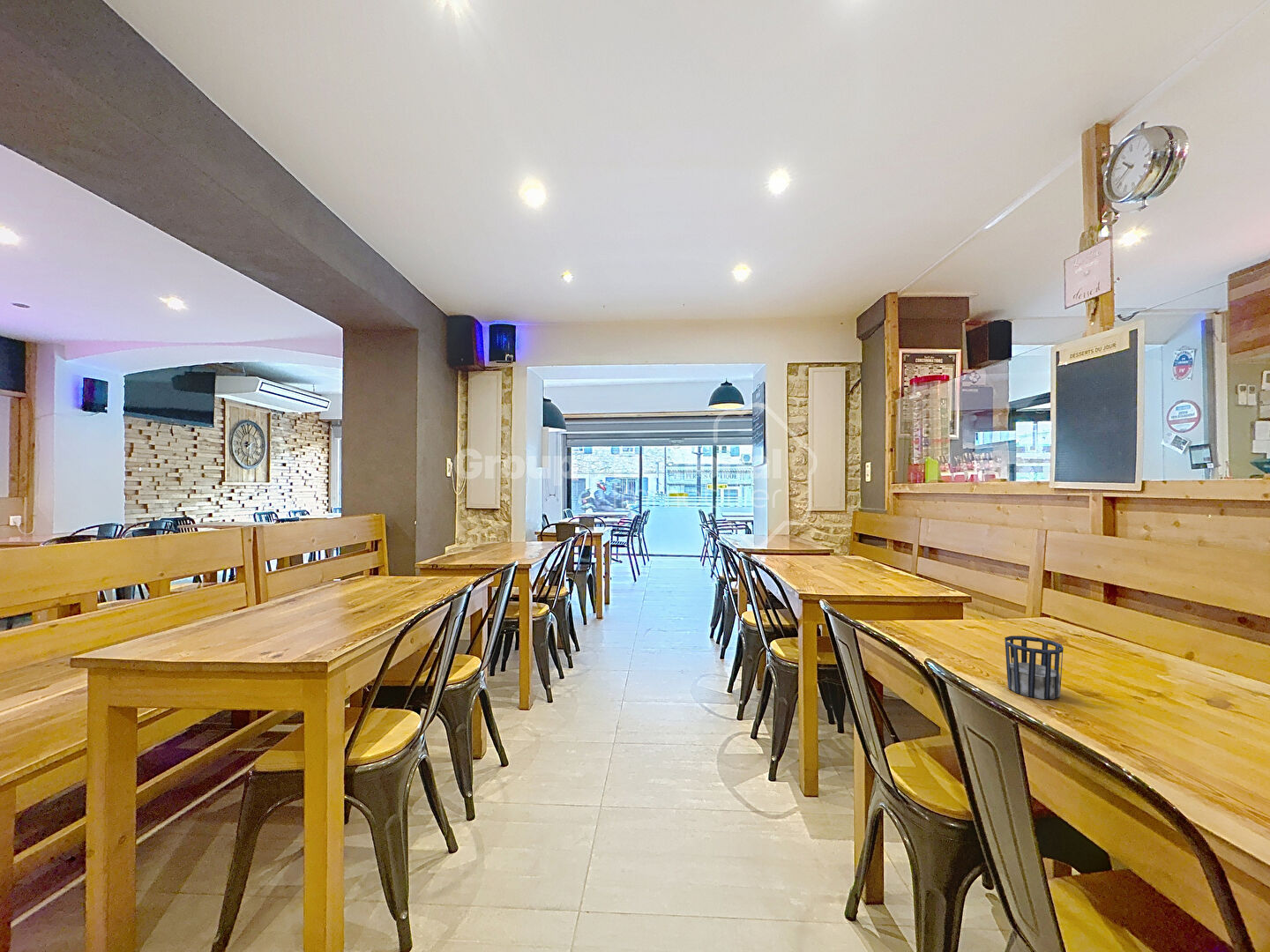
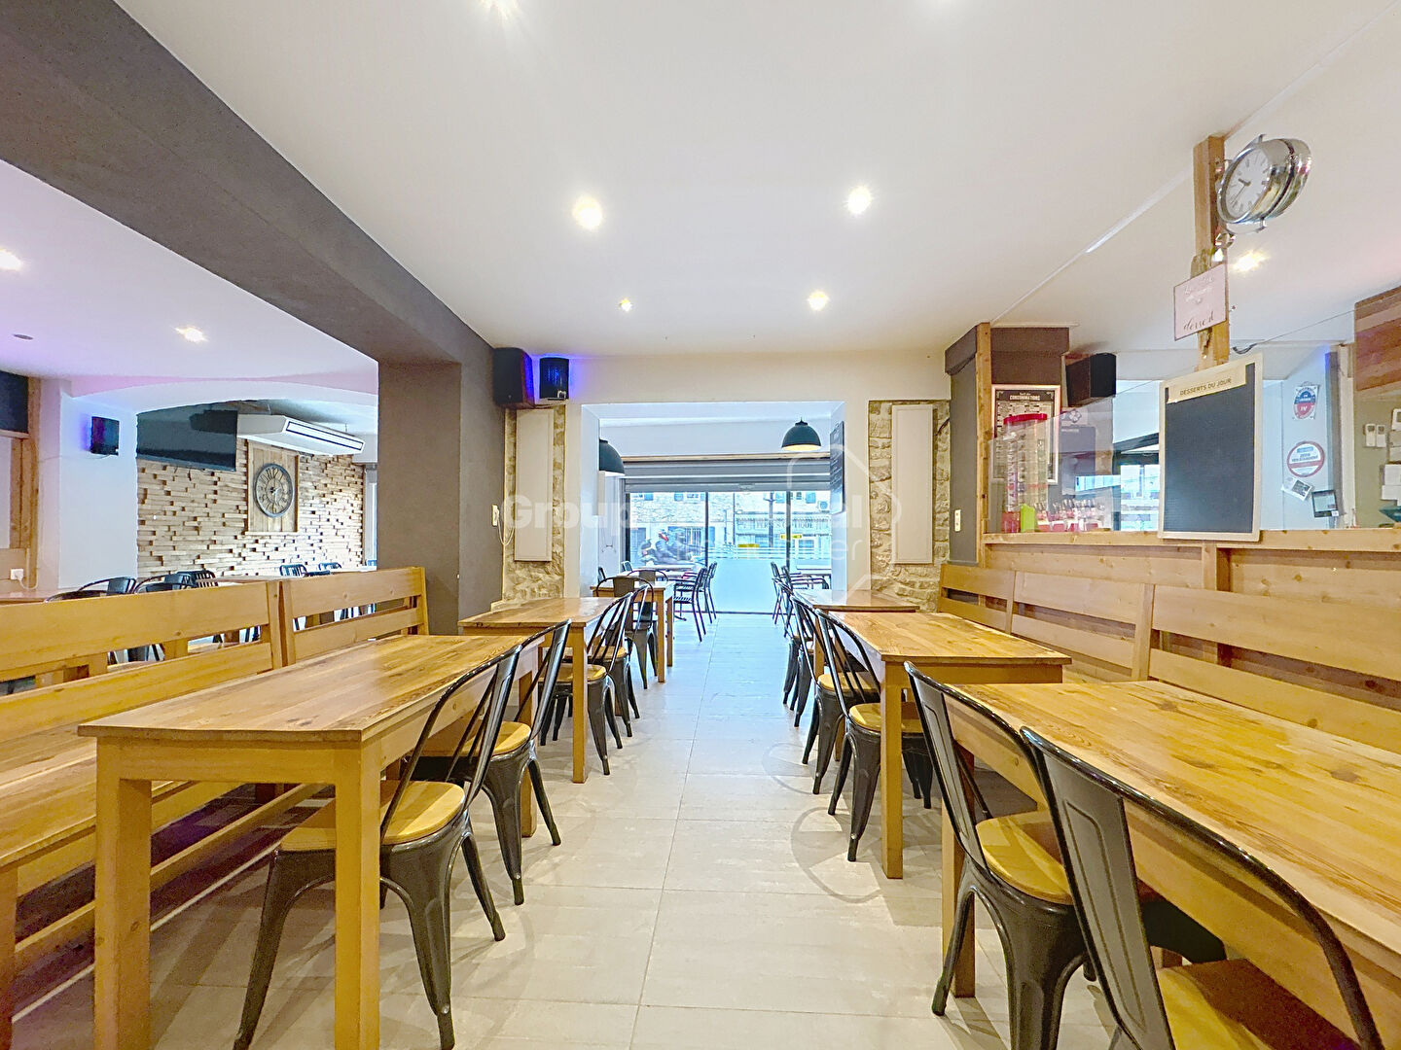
- cup [1004,635,1065,700]
